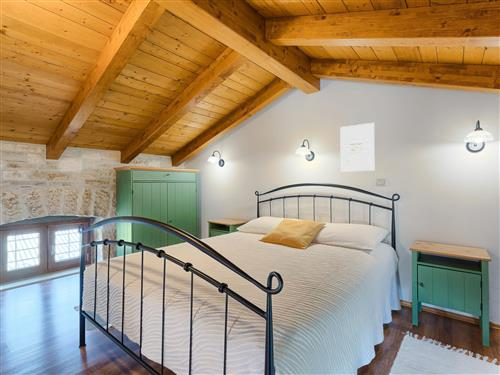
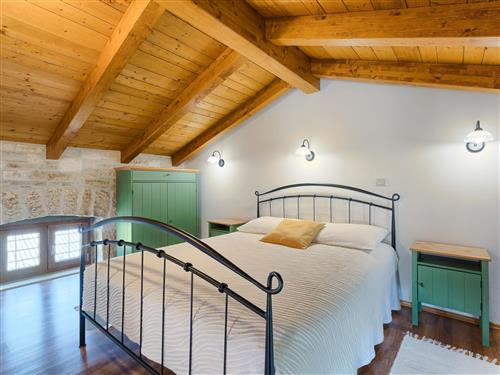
- wall art [339,122,375,173]
